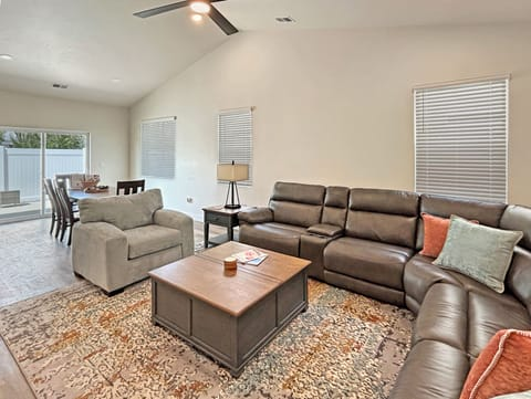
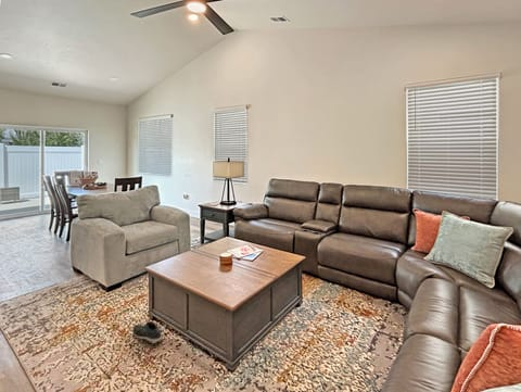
+ shoe [131,320,165,345]
